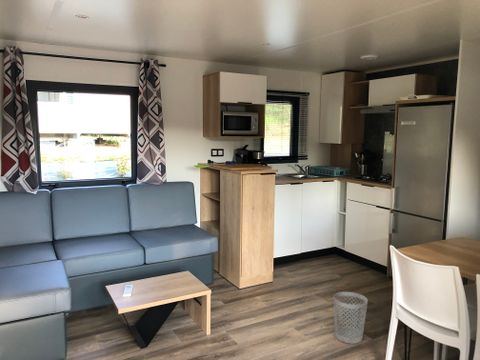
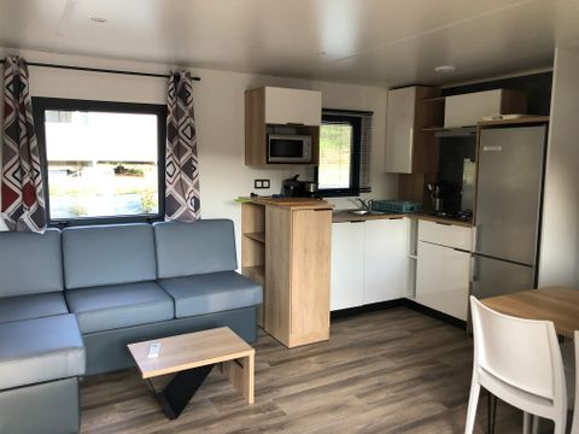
- wastebasket [332,291,369,345]
